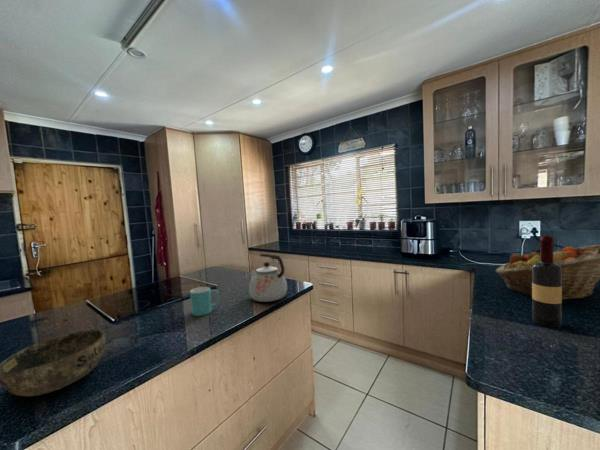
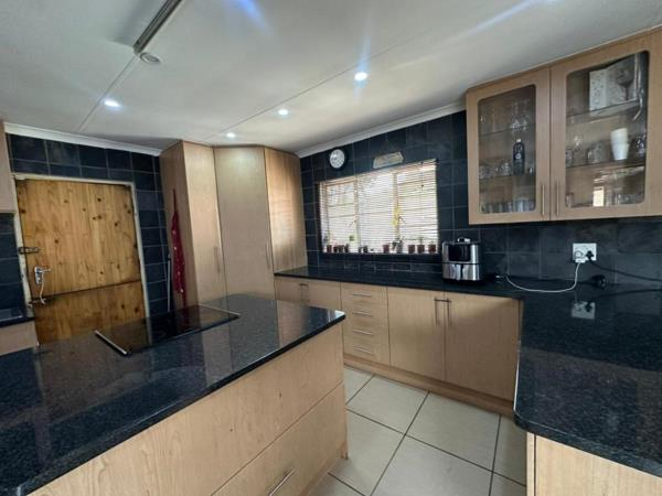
- fruit basket [494,244,600,301]
- kettle [248,253,288,303]
- bowl [0,328,107,397]
- wine bottle [531,235,563,328]
- mug [189,286,220,317]
